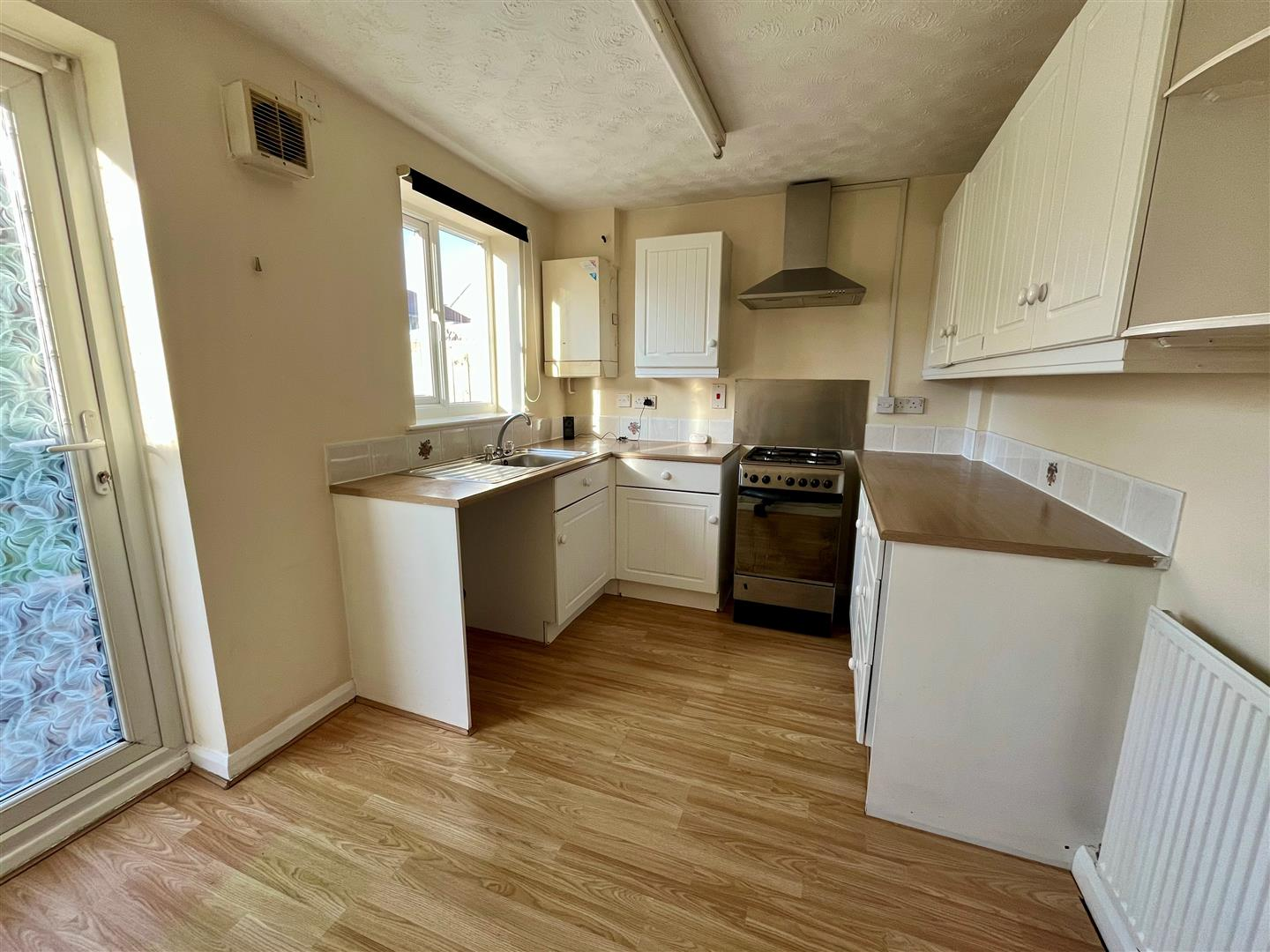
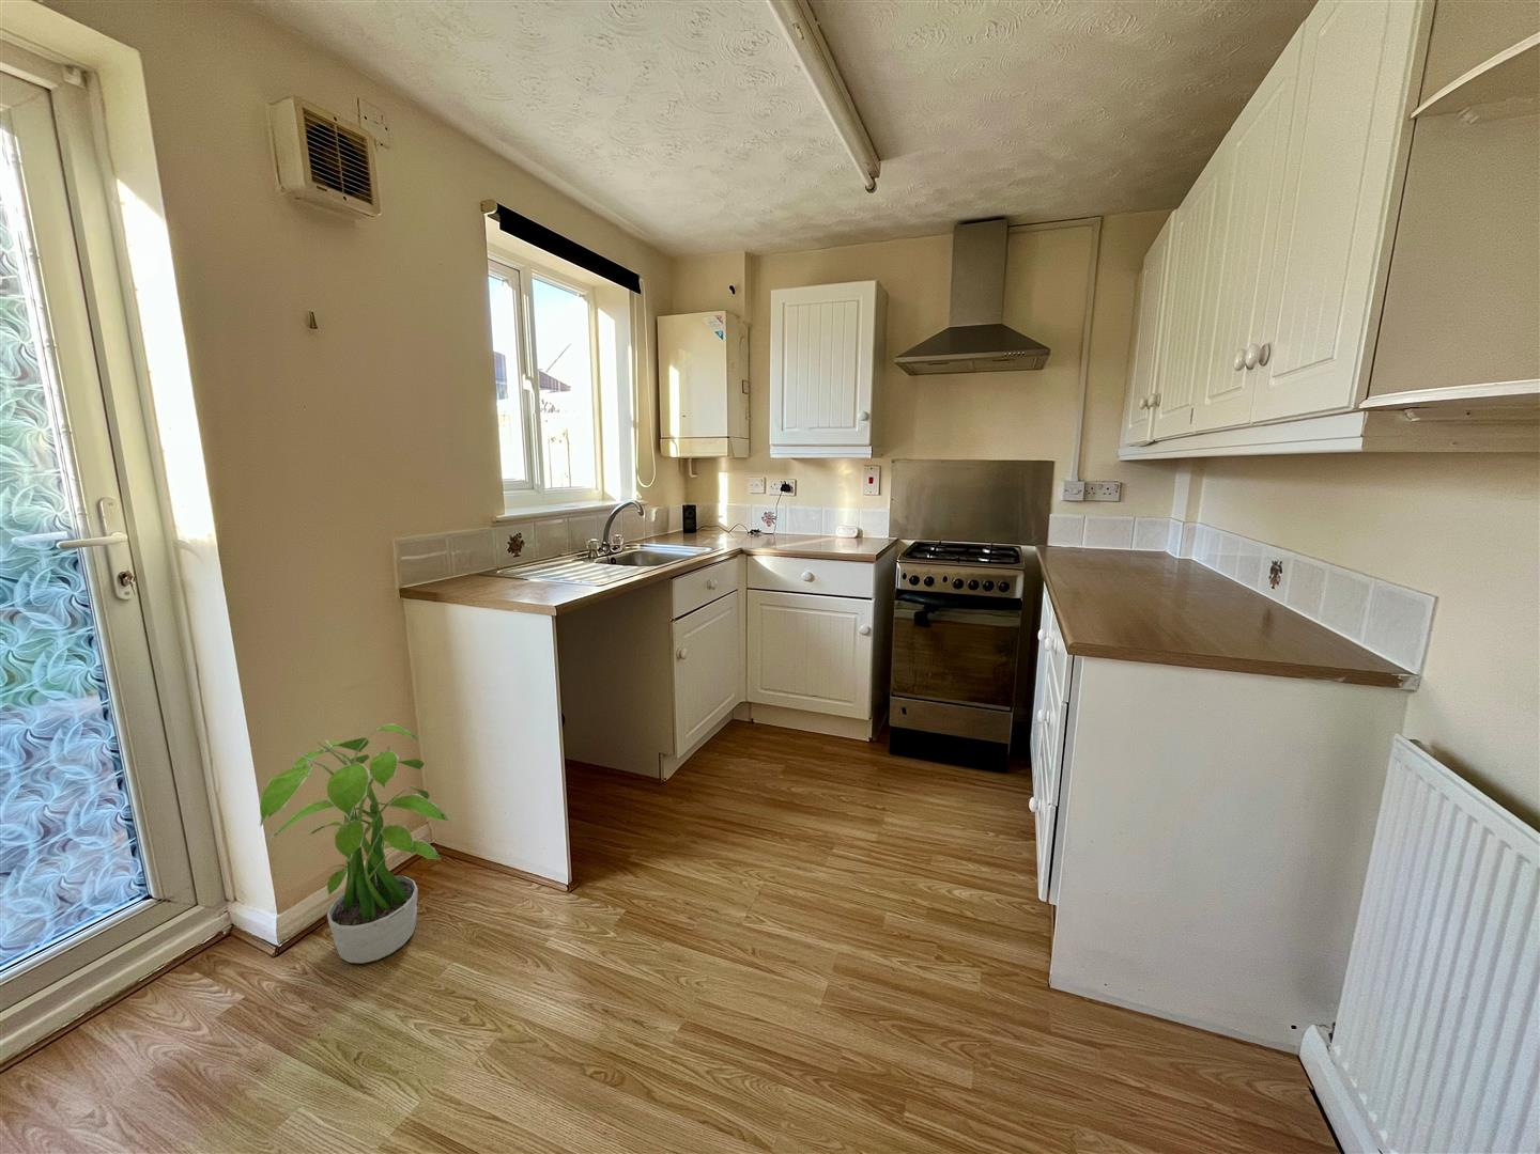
+ potted plant [258,722,450,964]
